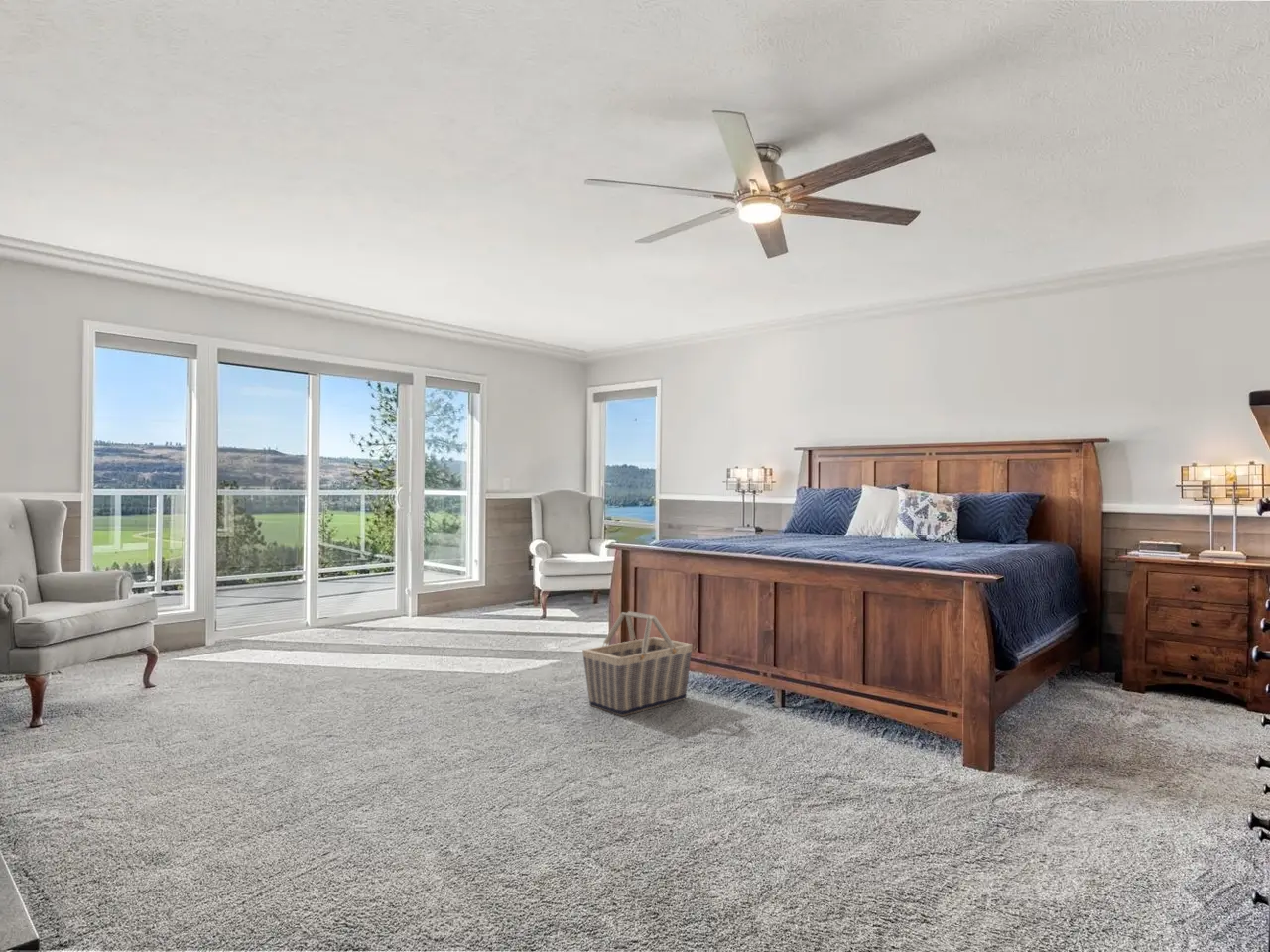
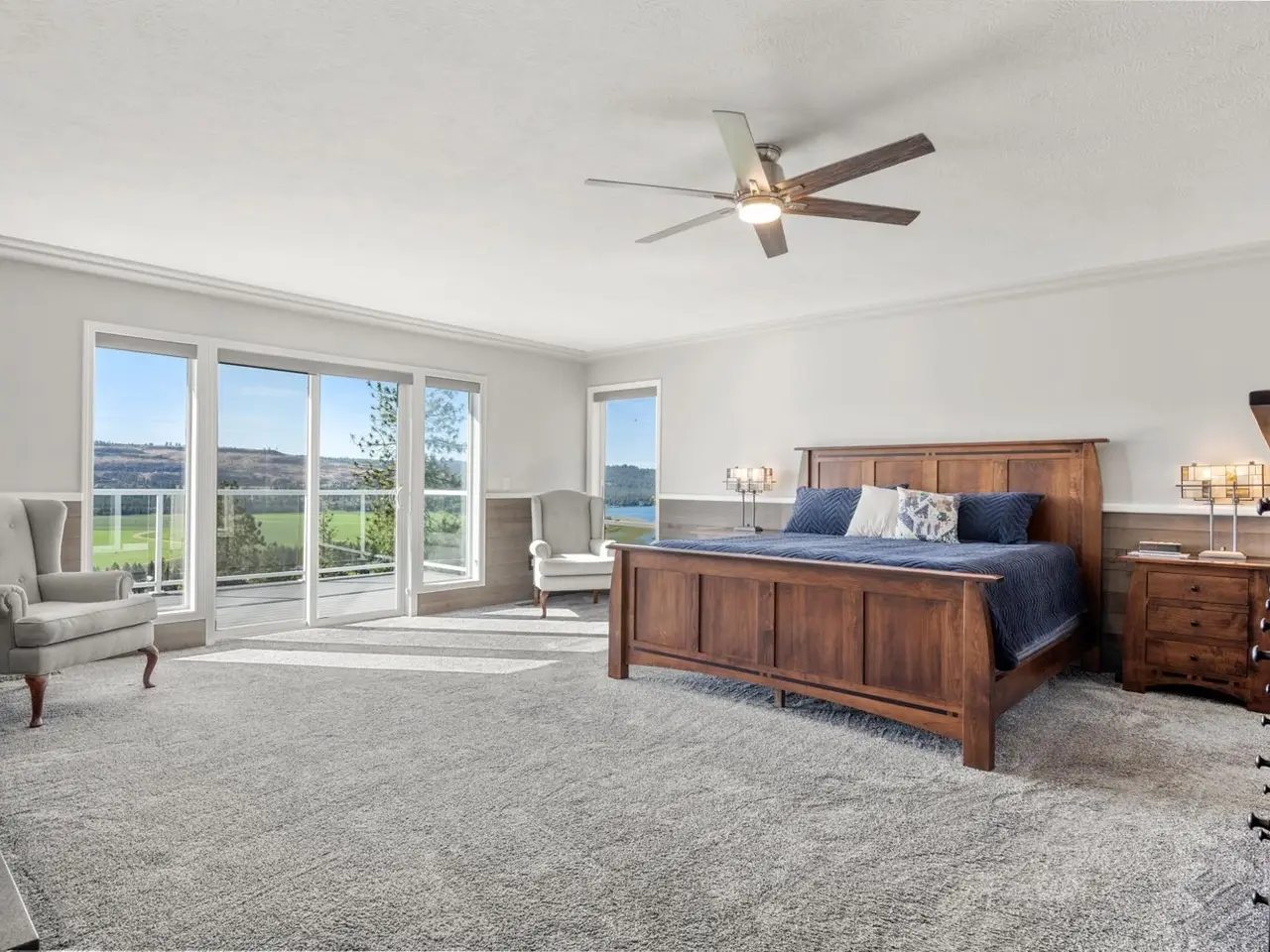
- basket [581,610,694,717]
